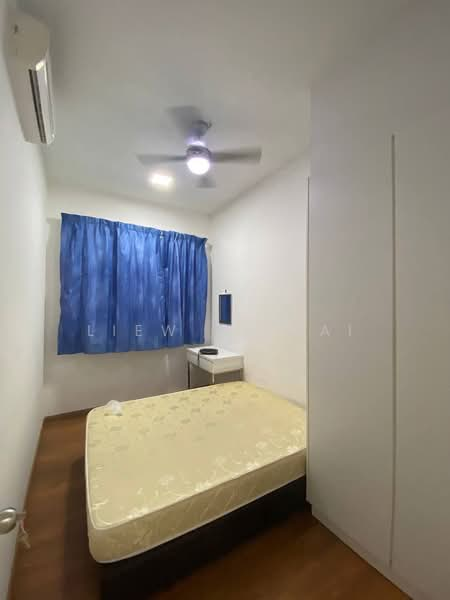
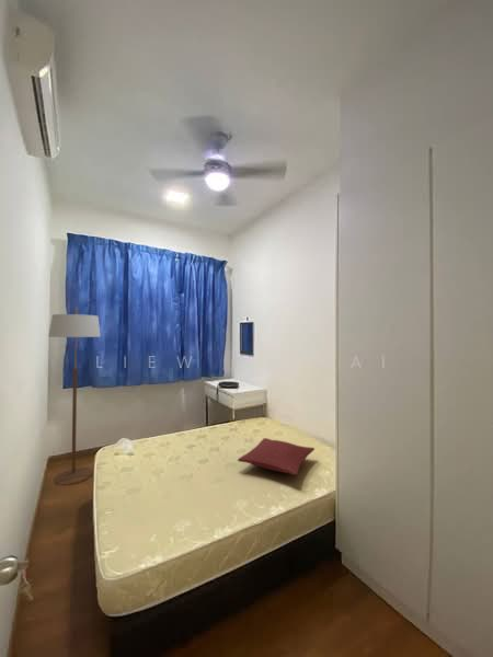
+ floor lamp [47,306,102,486]
+ pillow [237,437,316,477]
